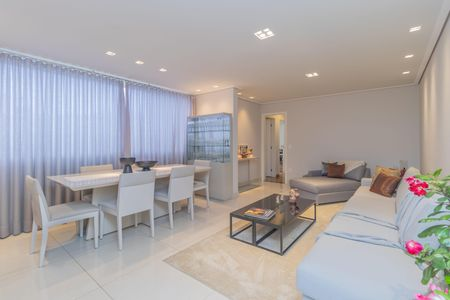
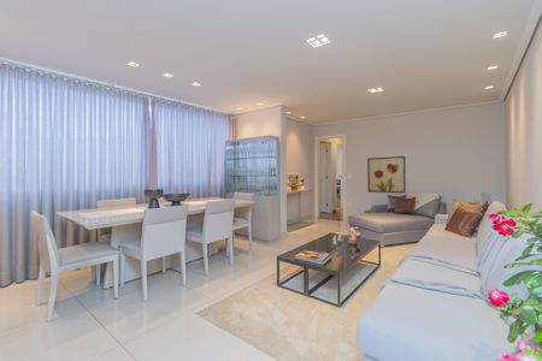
+ wall art [366,155,407,194]
